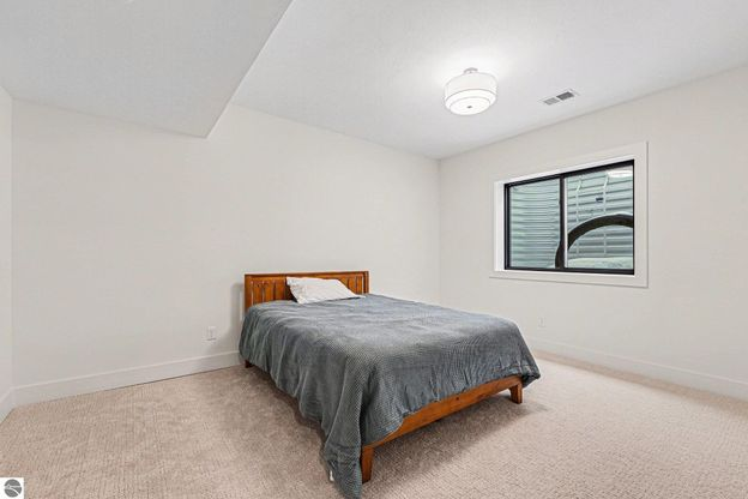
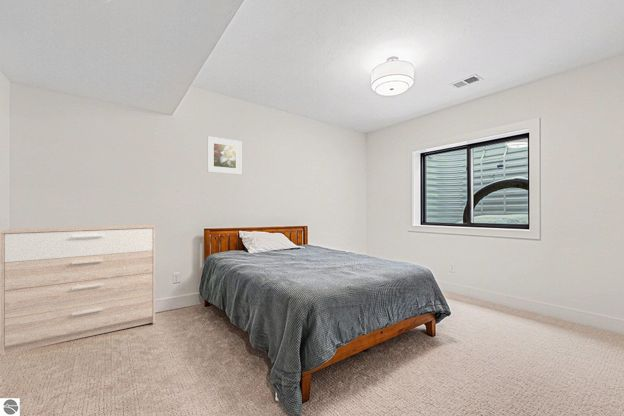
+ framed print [206,136,242,175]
+ sideboard [0,223,157,357]
